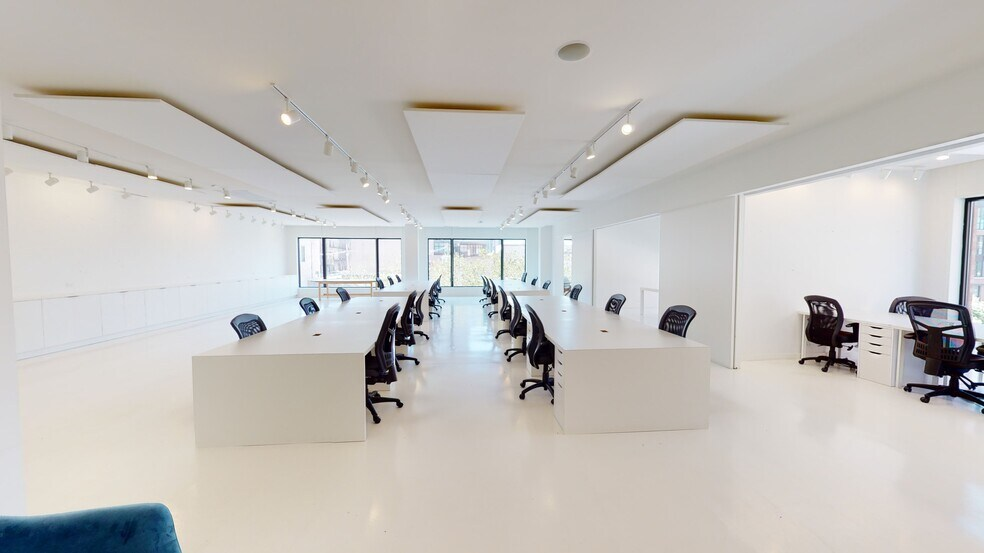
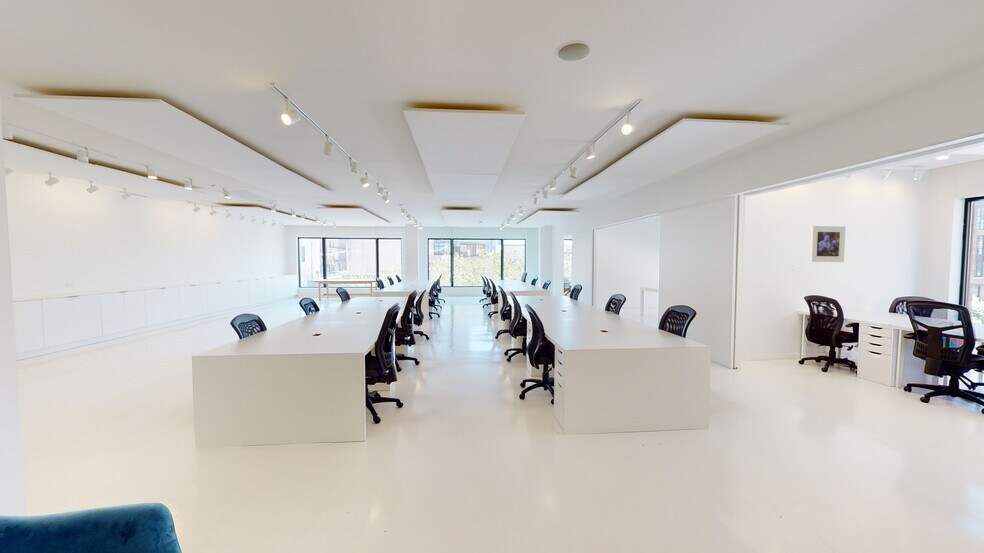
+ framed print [809,225,846,263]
